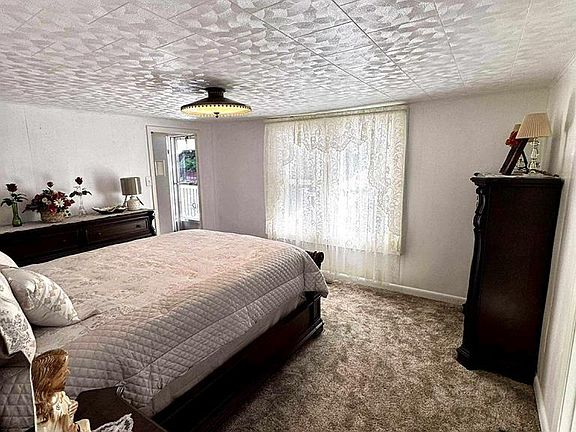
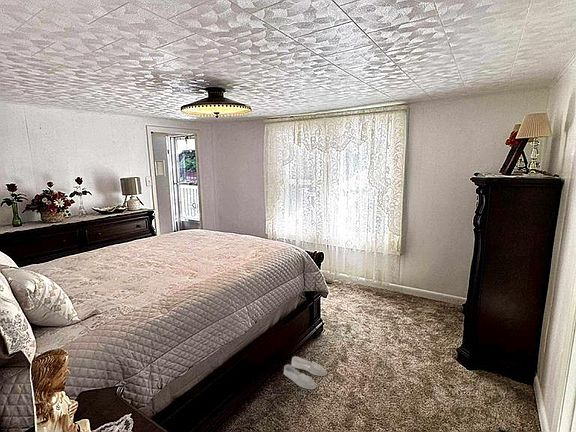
+ slippers [283,355,328,390]
